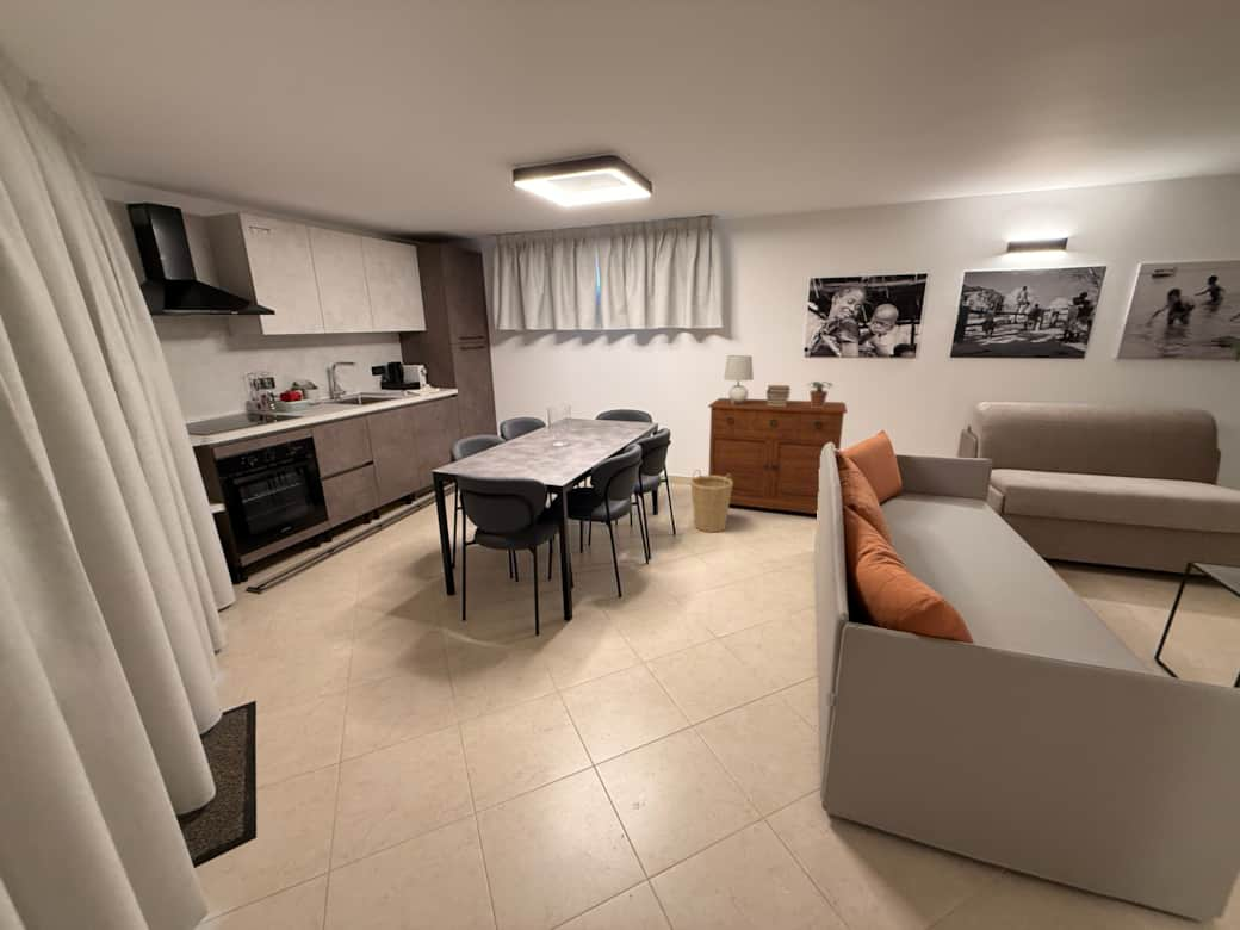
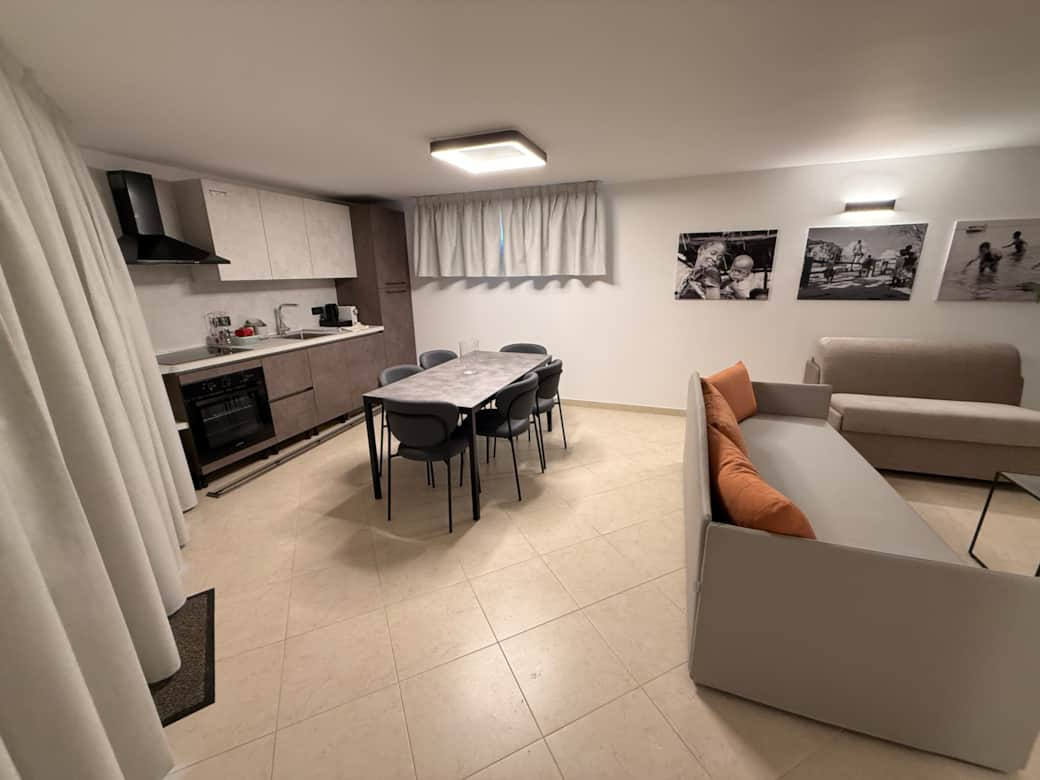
- potted plant [805,380,835,408]
- basket [689,469,733,534]
- book stack [765,384,792,407]
- sideboard [707,397,848,515]
- table lamp [723,354,755,404]
